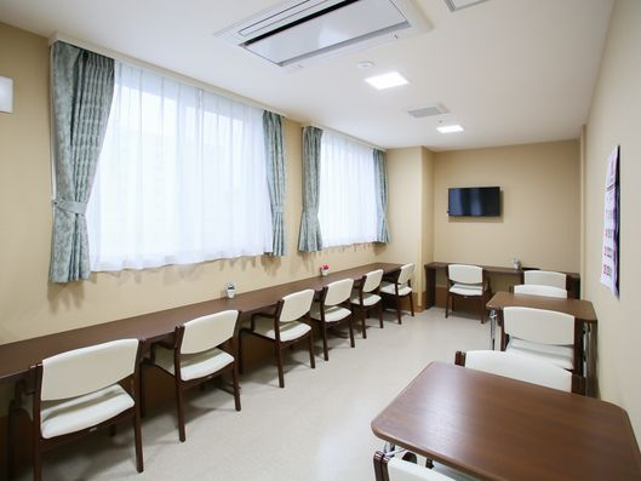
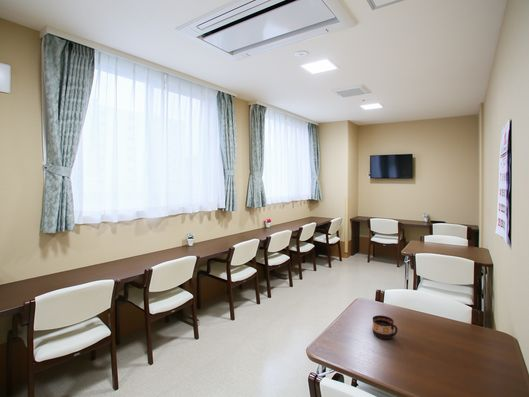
+ cup [371,314,399,340]
